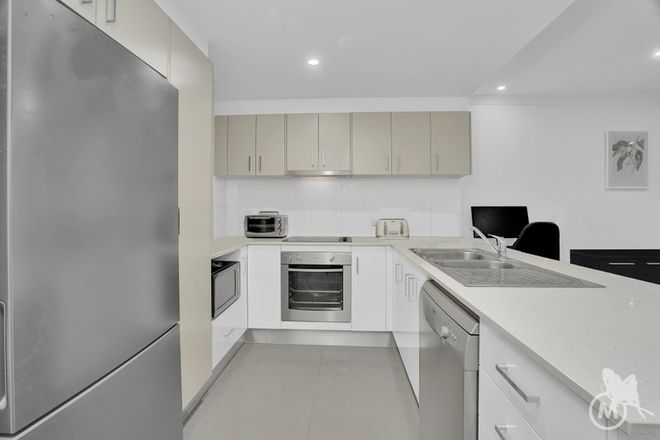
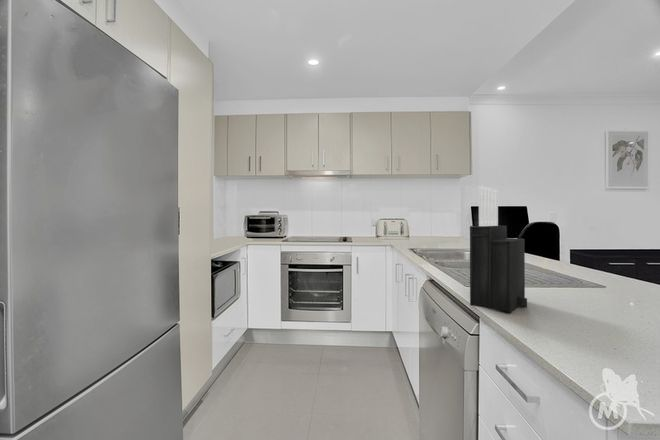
+ knife block [469,185,528,313]
